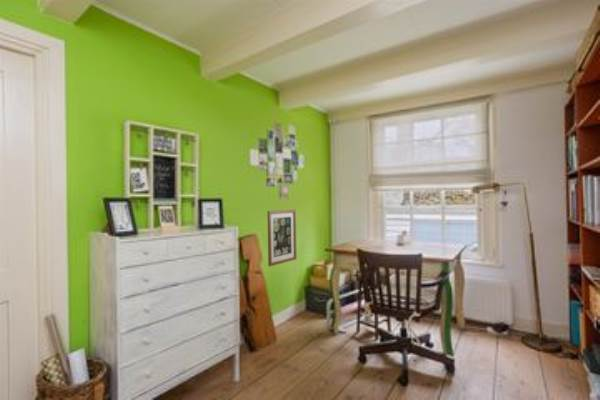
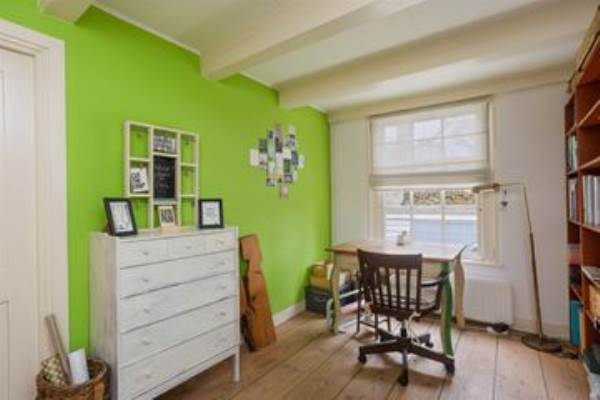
- wall art [267,209,298,267]
